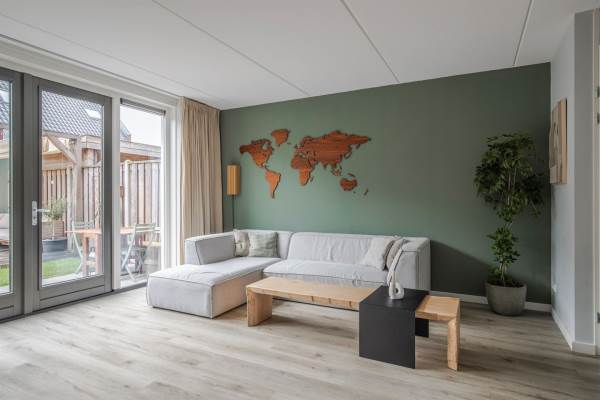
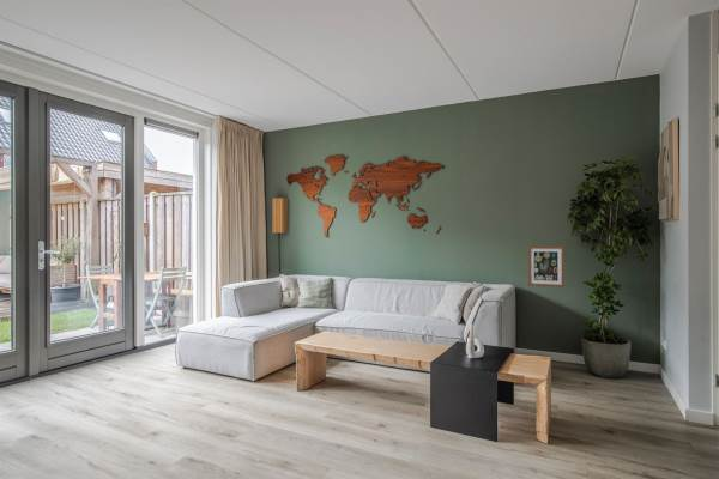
+ wall art [527,245,566,289]
